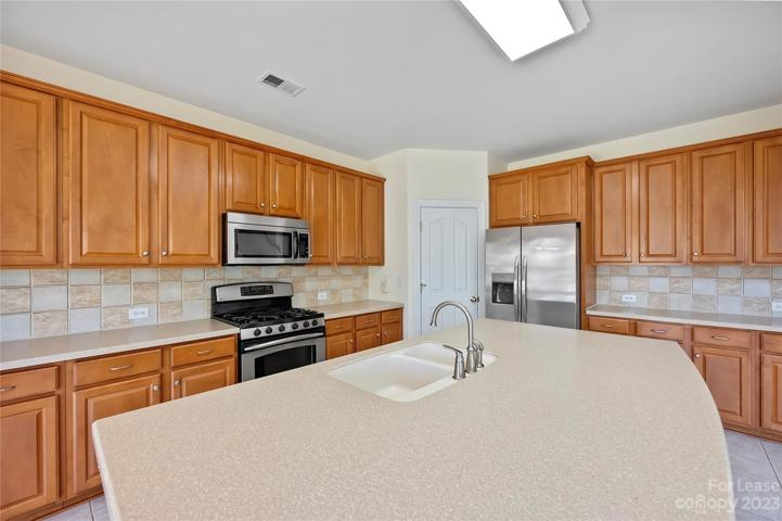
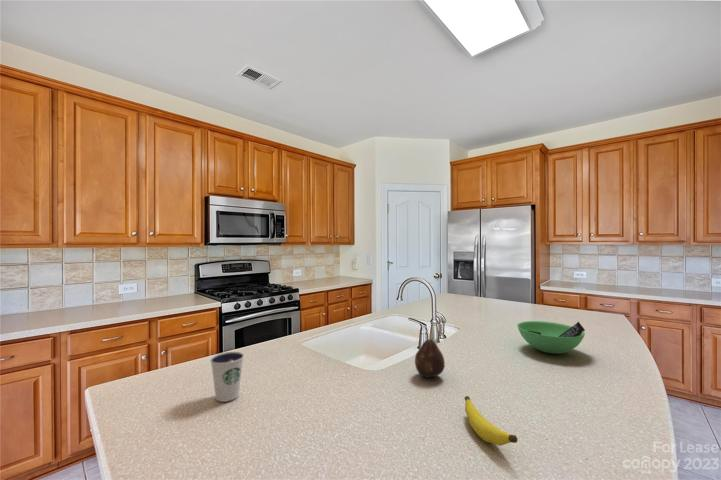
+ bowl [516,320,586,355]
+ banana [464,395,519,446]
+ dixie cup [209,351,245,403]
+ fruit [414,338,446,379]
